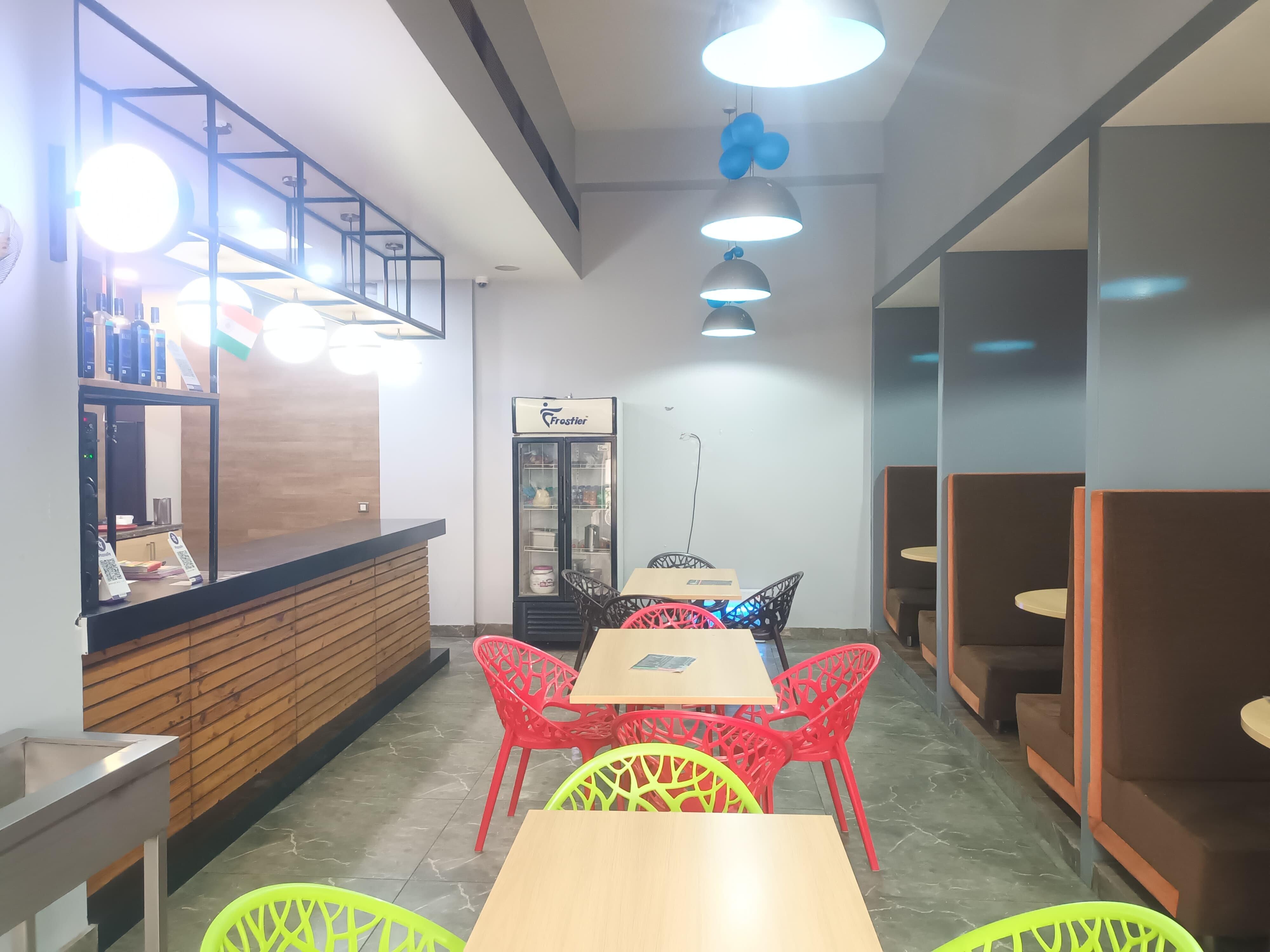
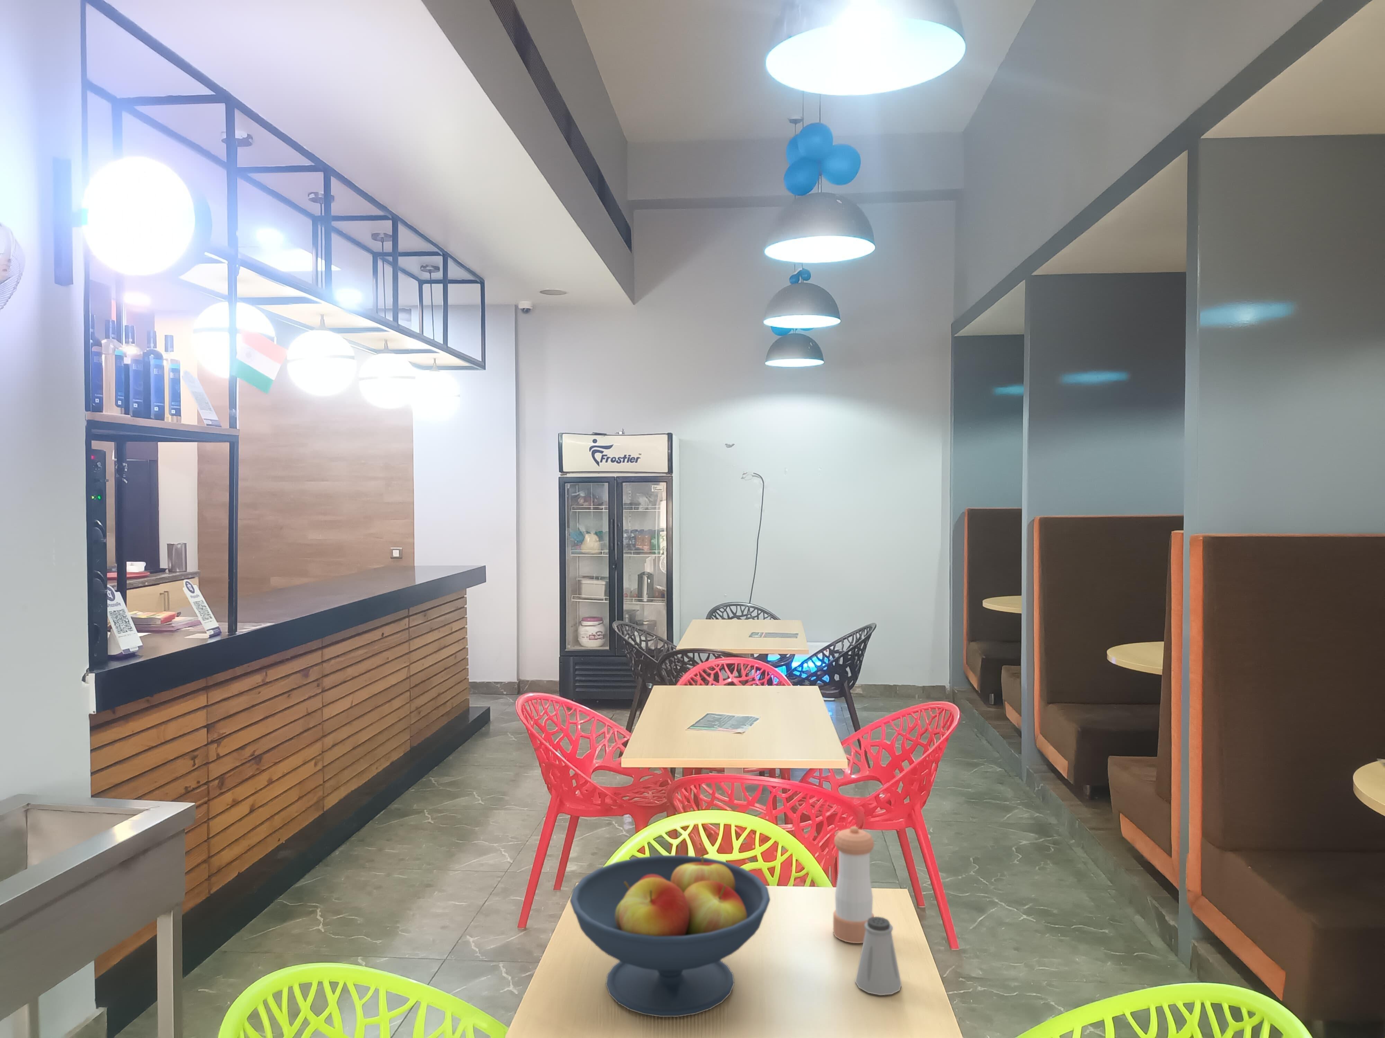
+ pepper shaker [833,825,875,943]
+ fruit bowl [569,853,770,1017]
+ saltshaker [855,916,902,995]
